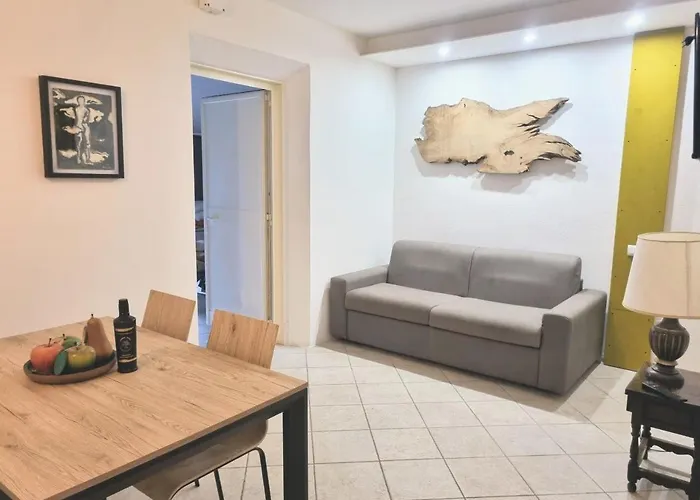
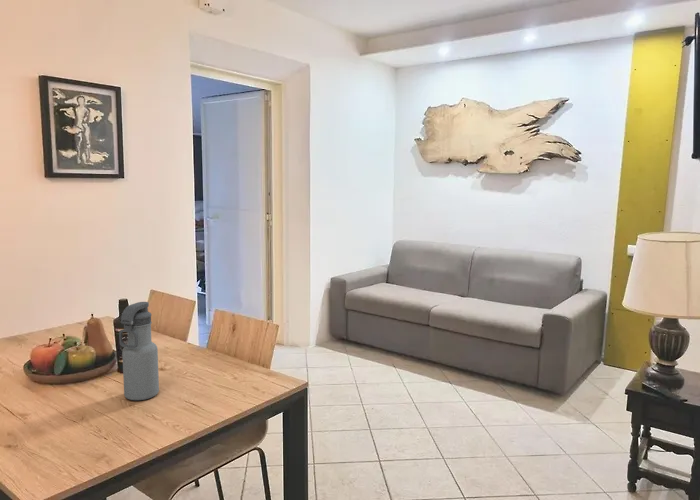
+ water bottle [118,301,160,401]
